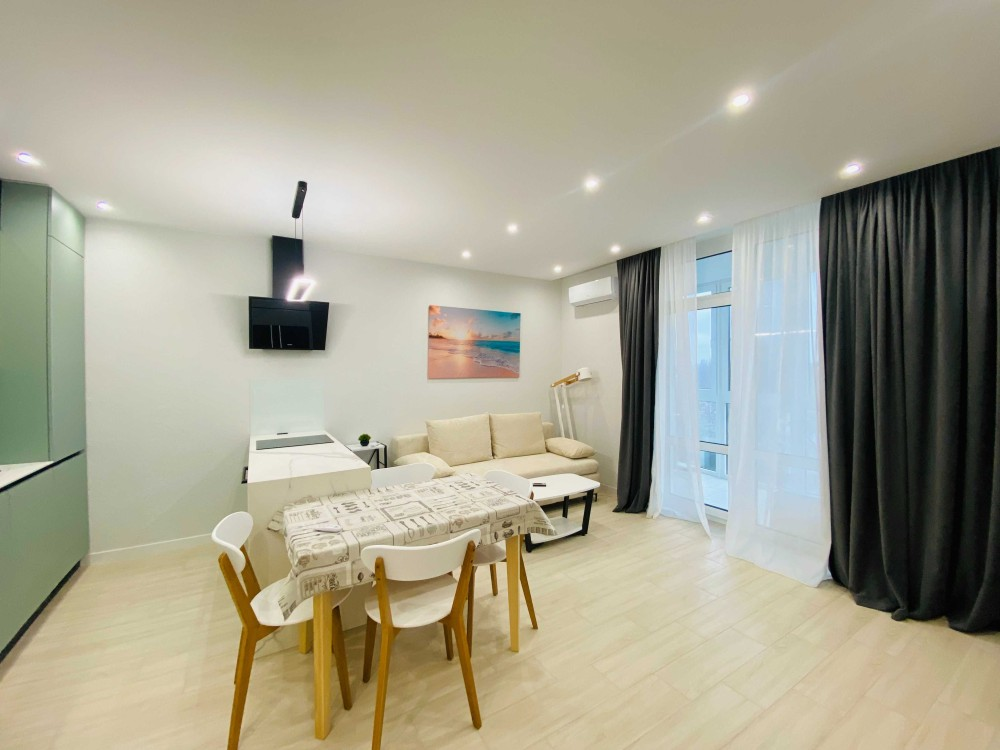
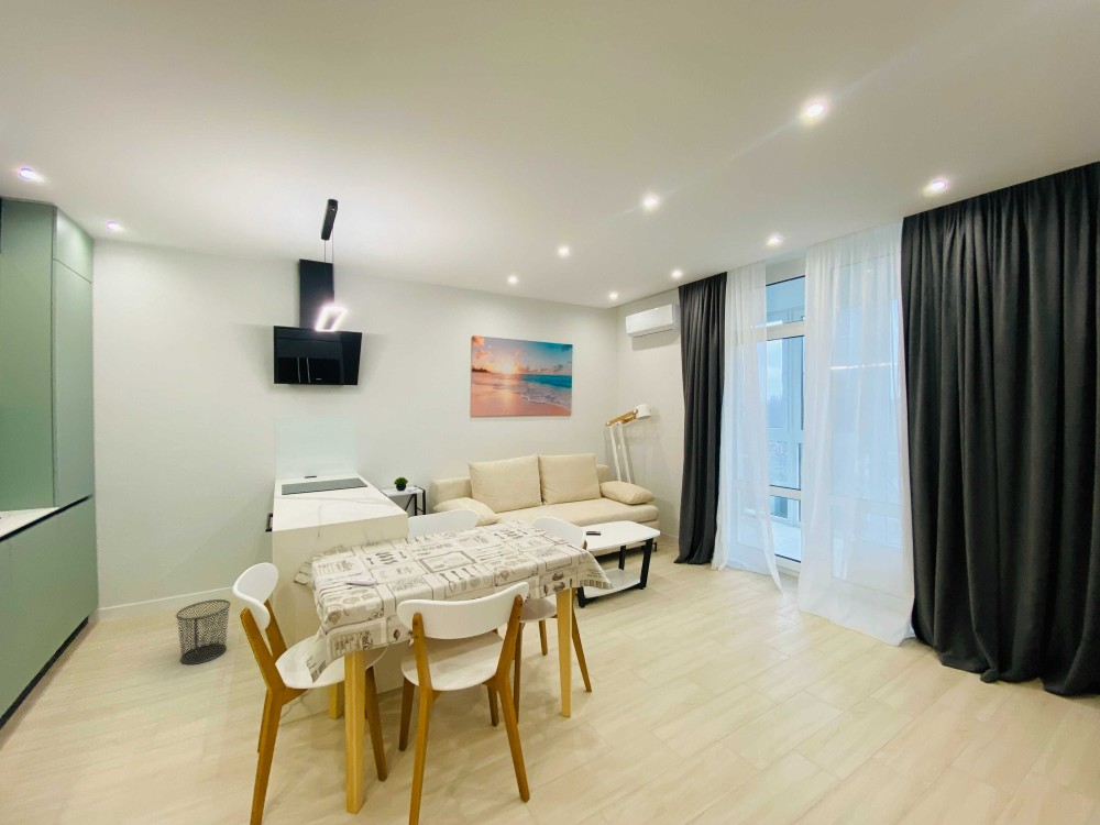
+ waste bin [175,598,232,666]
